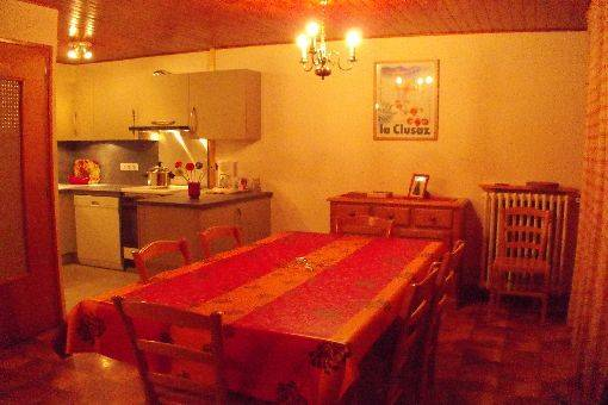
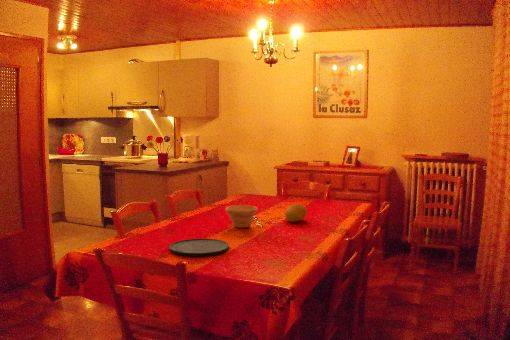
+ fruit [284,203,308,223]
+ plate [168,238,230,257]
+ bowl [225,204,259,229]
